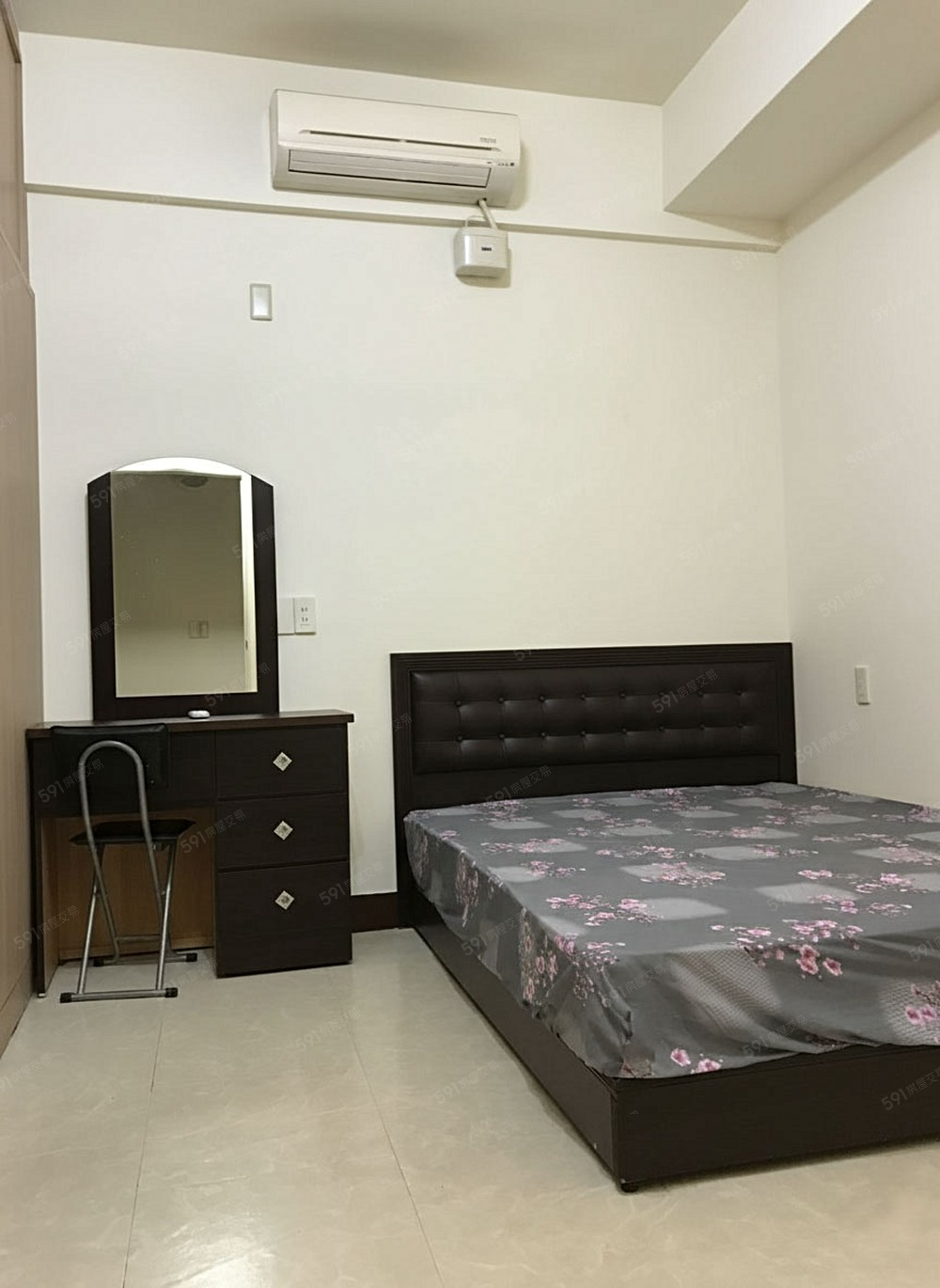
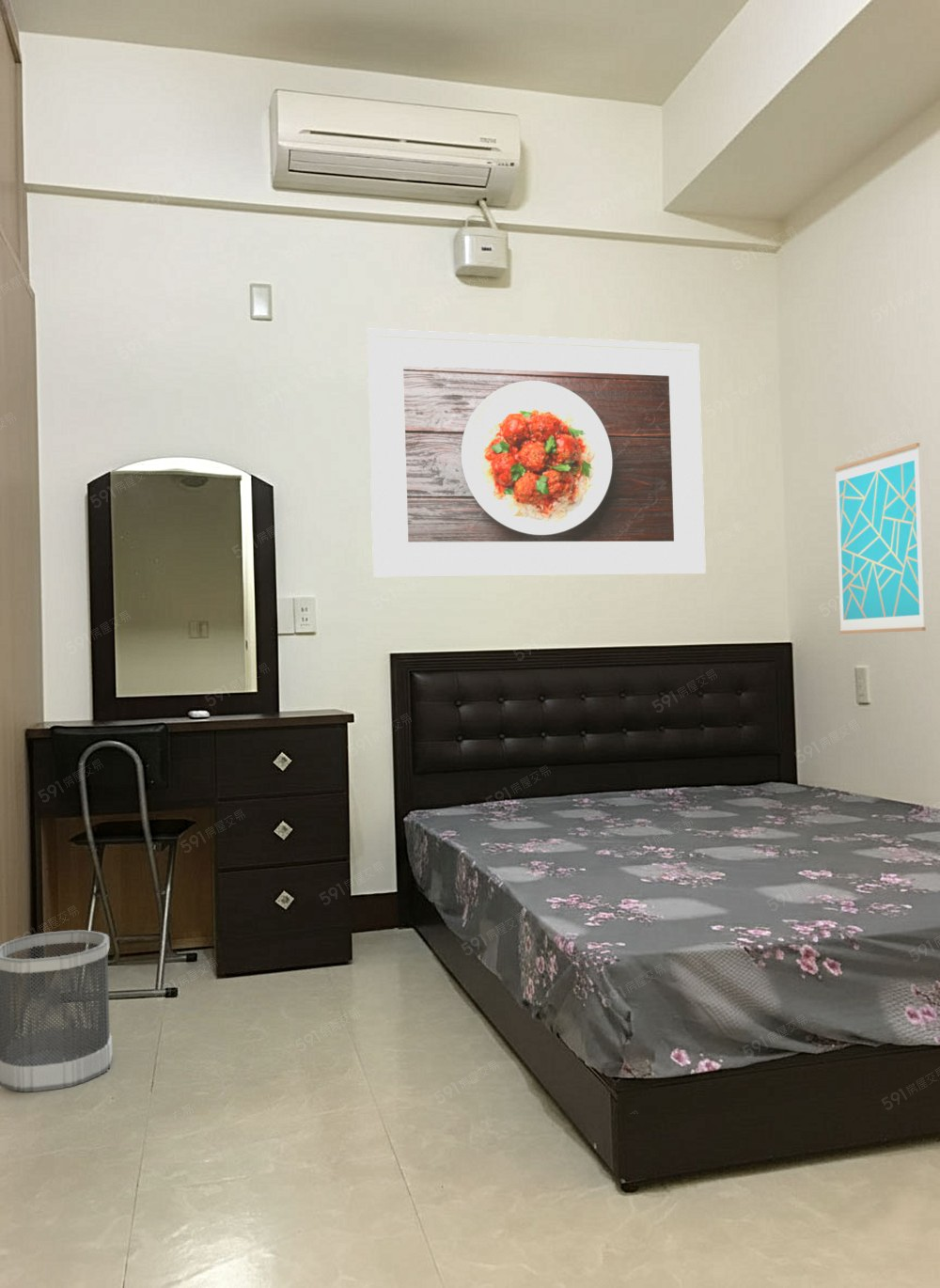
+ wall art [834,442,927,635]
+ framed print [366,328,707,579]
+ wastebasket [0,929,113,1093]
